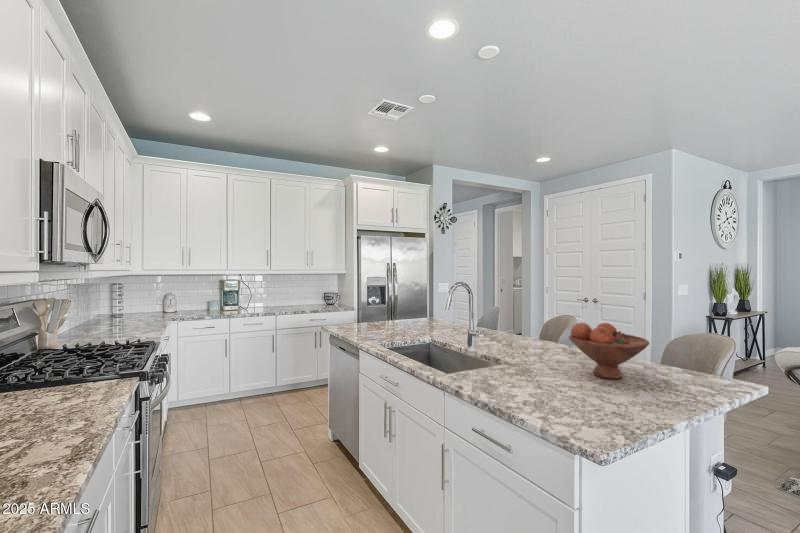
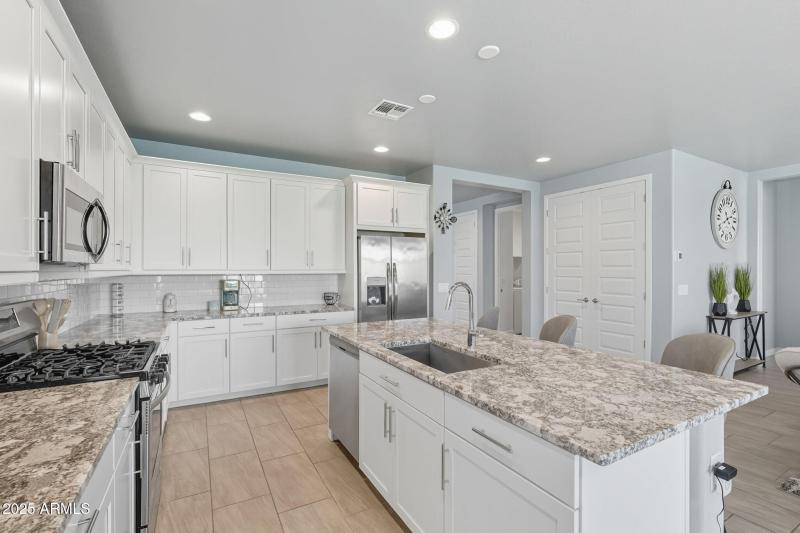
- fruit bowl [568,322,650,380]
